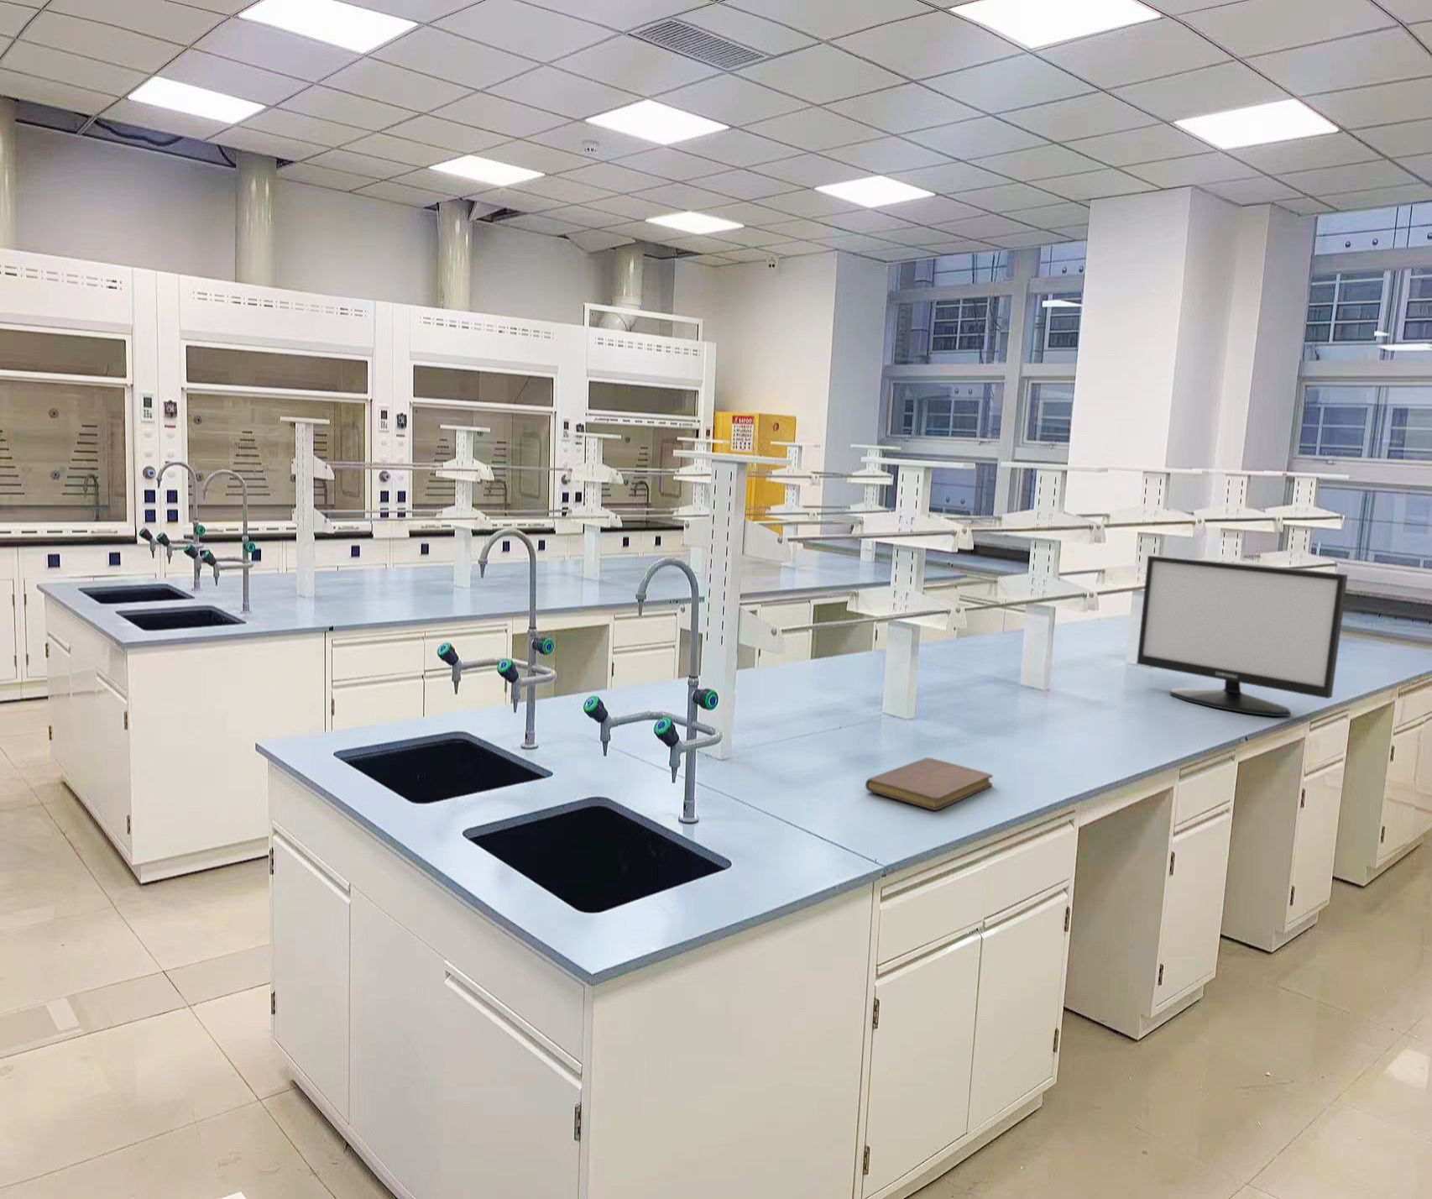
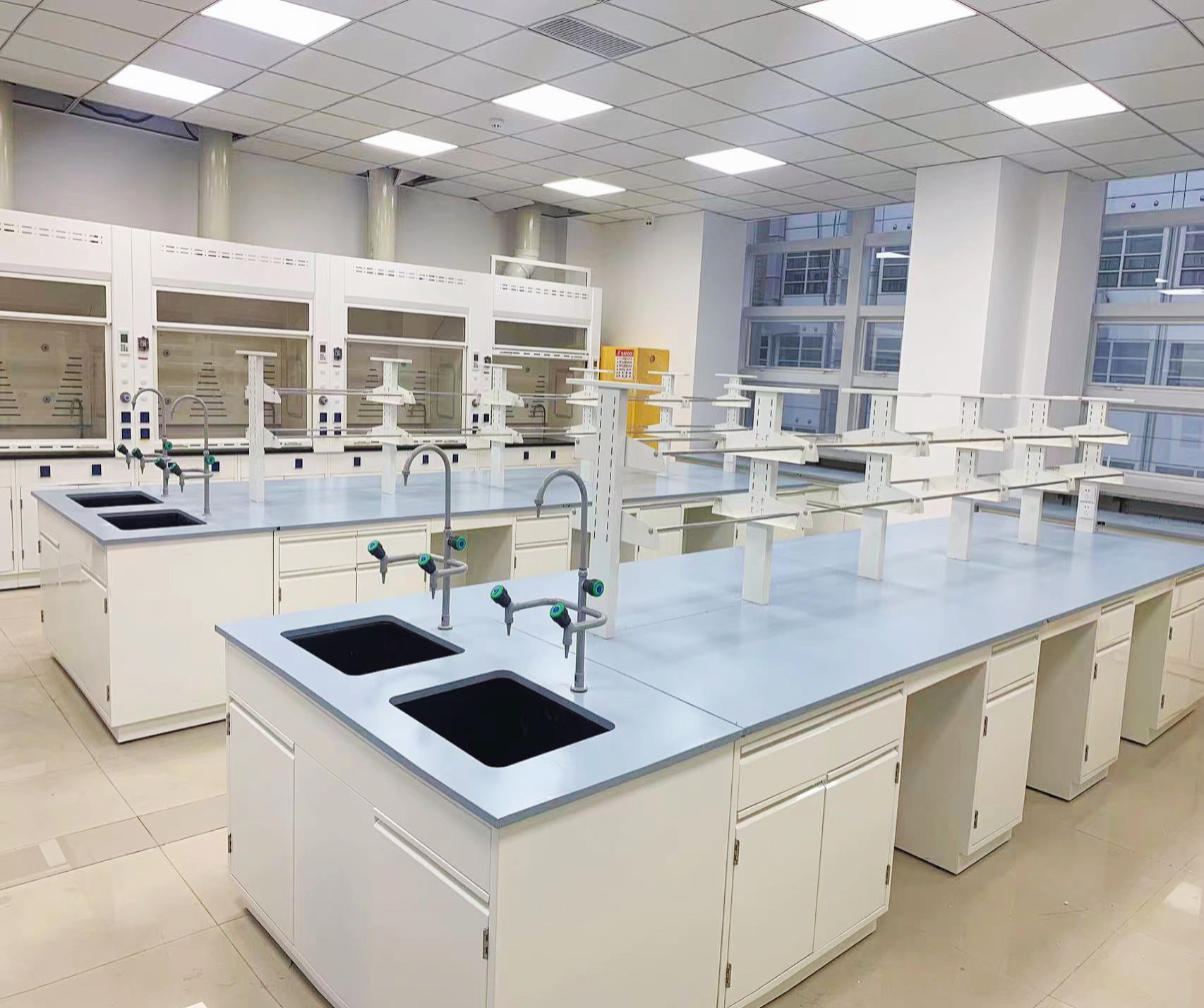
- monitor [1136,555,1349,717]
- notebook [865,757,994,811]
